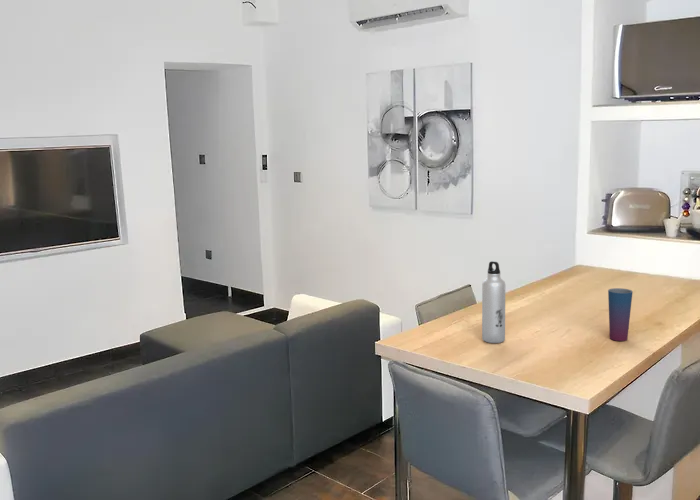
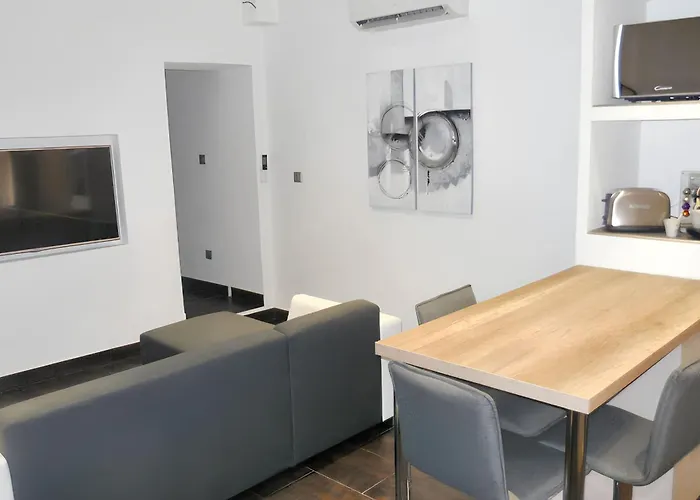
- cup [607,287,634,342]
- water bottle [481,260,506,344]
